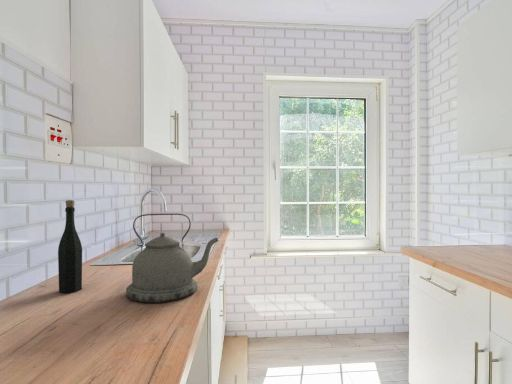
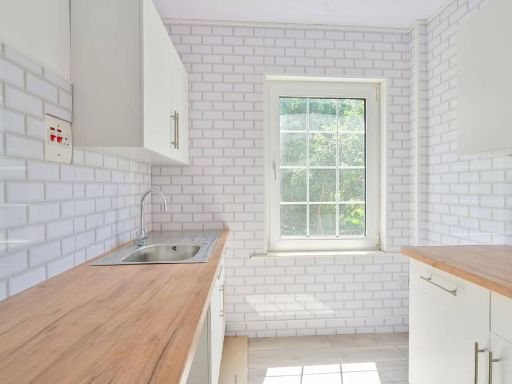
- bottle [57,199,83,294]
- kettle [125,213,219,304]
